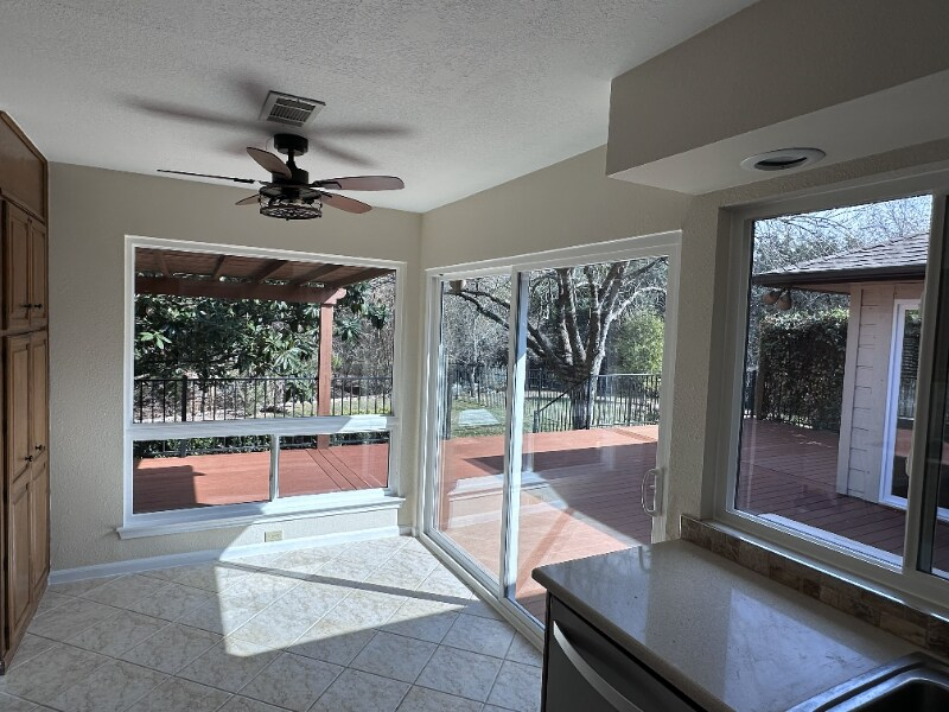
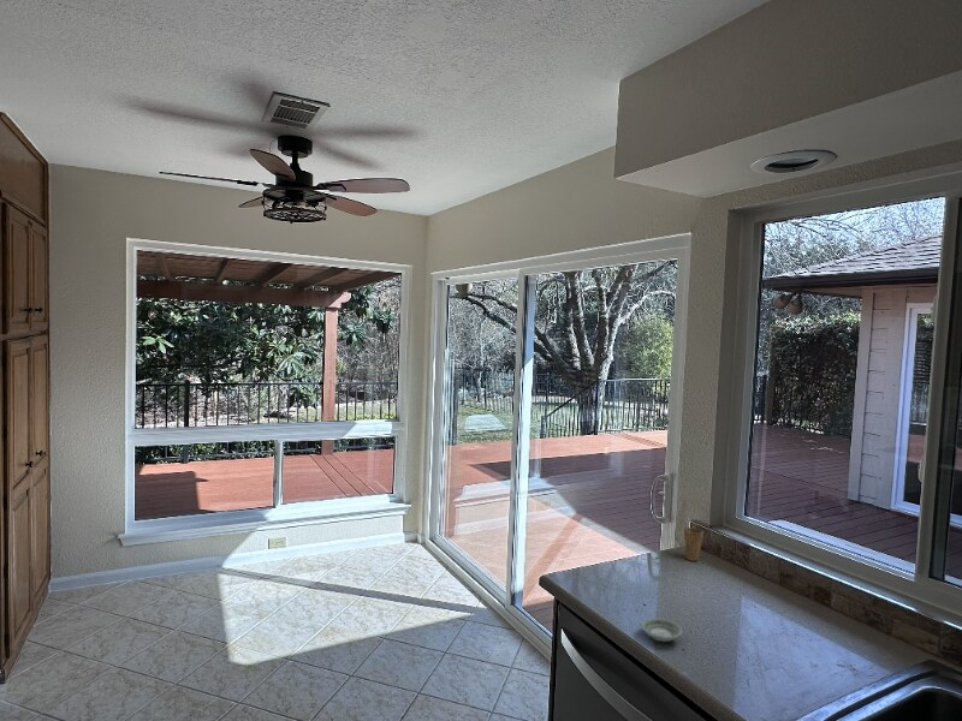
+ saucer [640,618,683,643]
+ cup [683,520,705,562]
